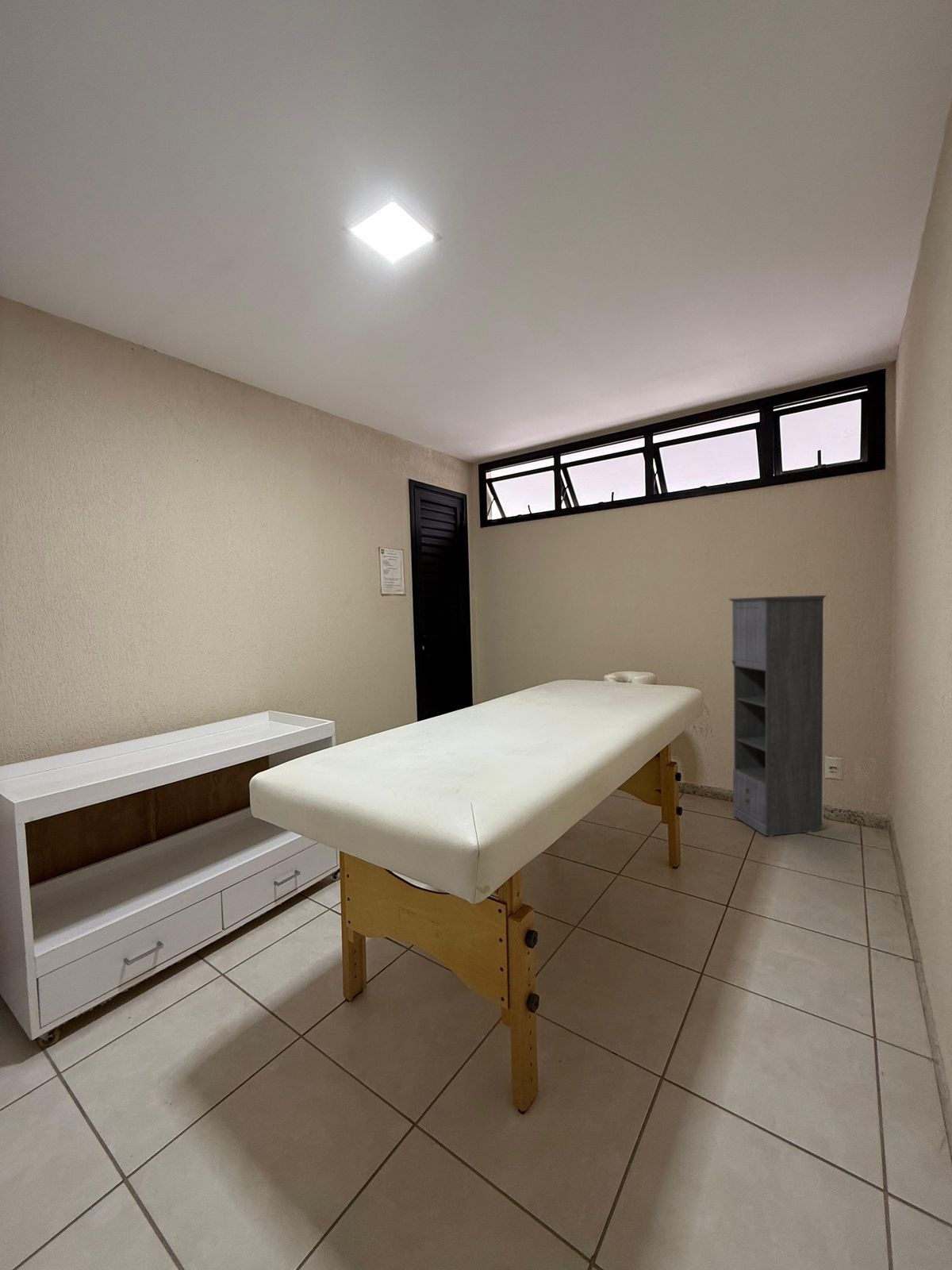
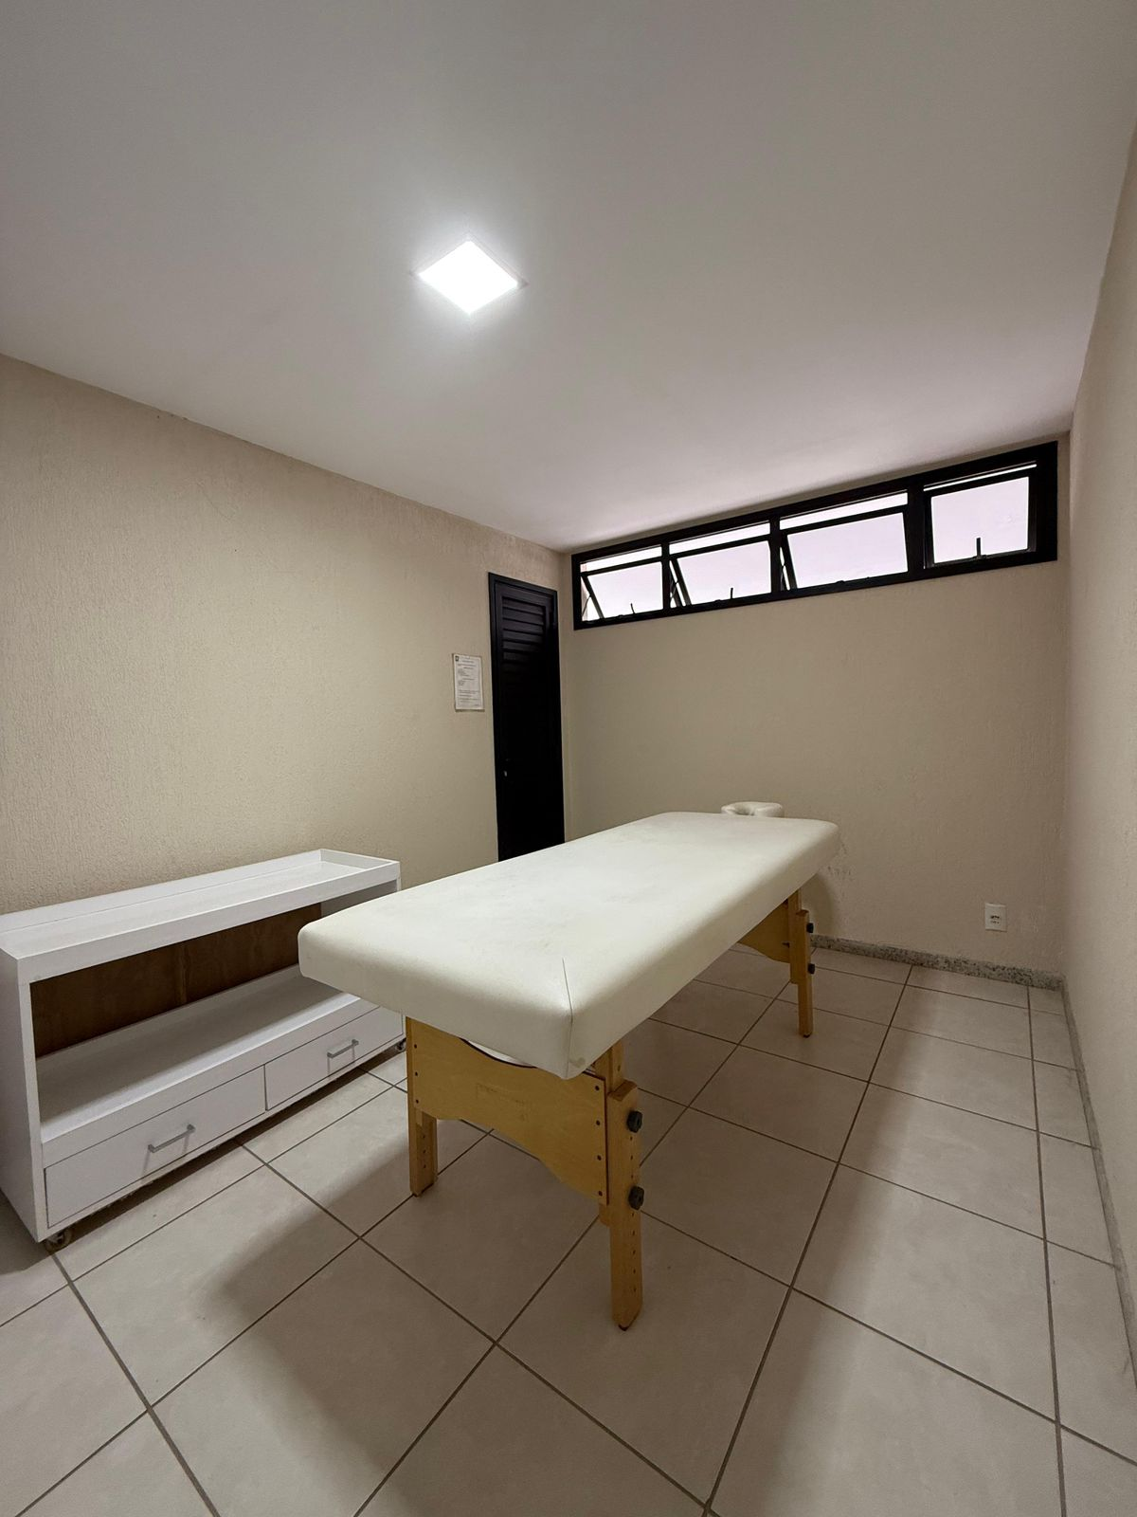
- storage cabinet [727,595,827,837]
